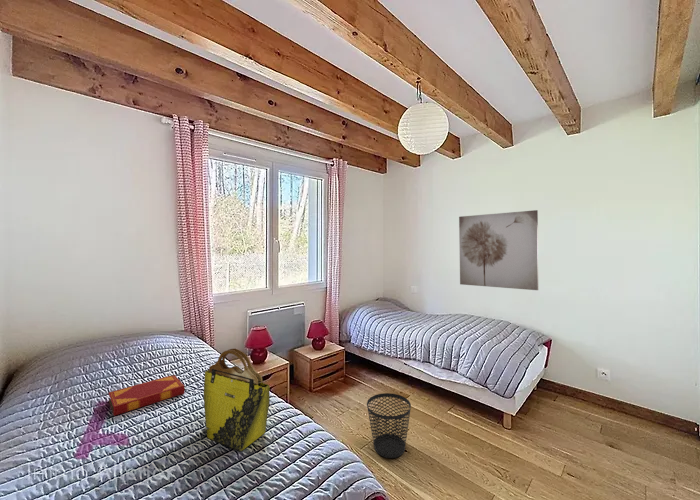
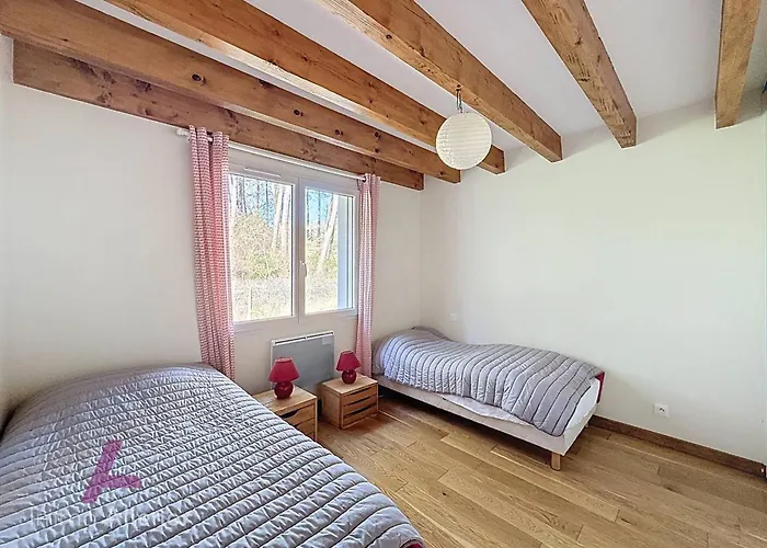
- wall art [458,209,539,291]
- hardback book [108,374,186,417]
- wastebasket [366,392,412,459]
- tote bag [203,348,271,452]
